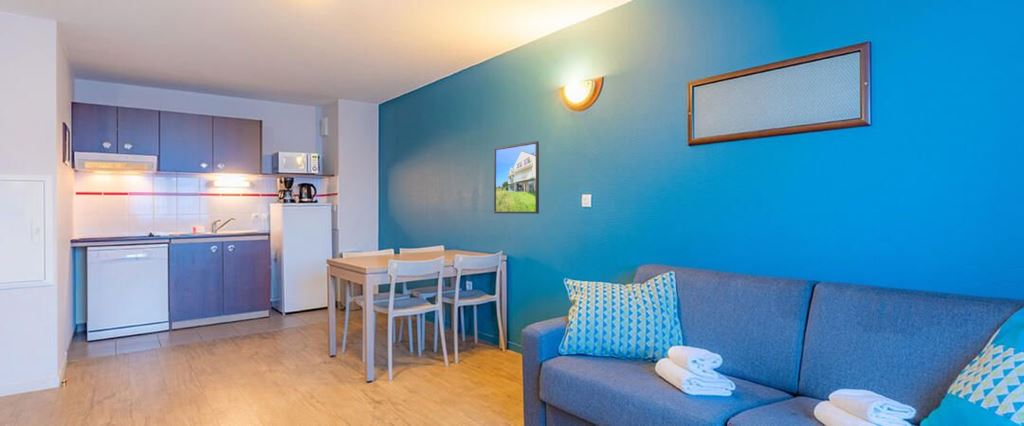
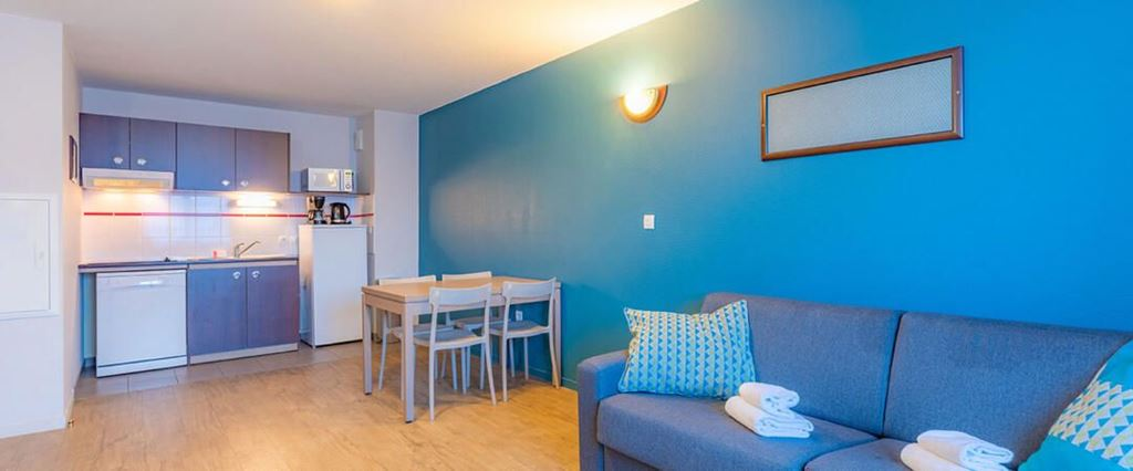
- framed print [493,140,540,215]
